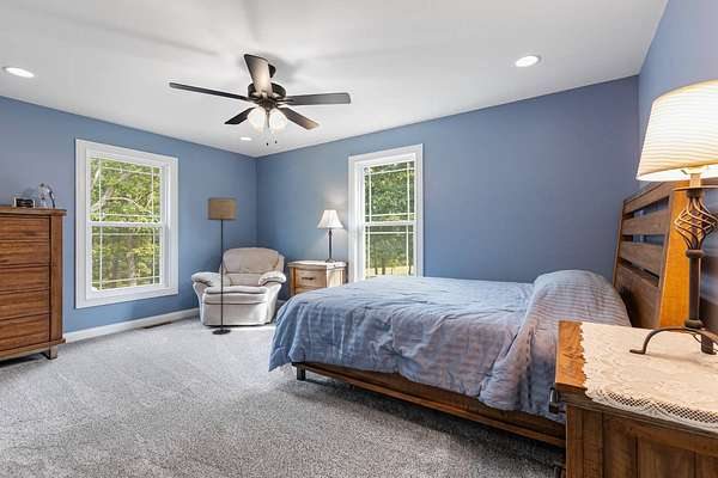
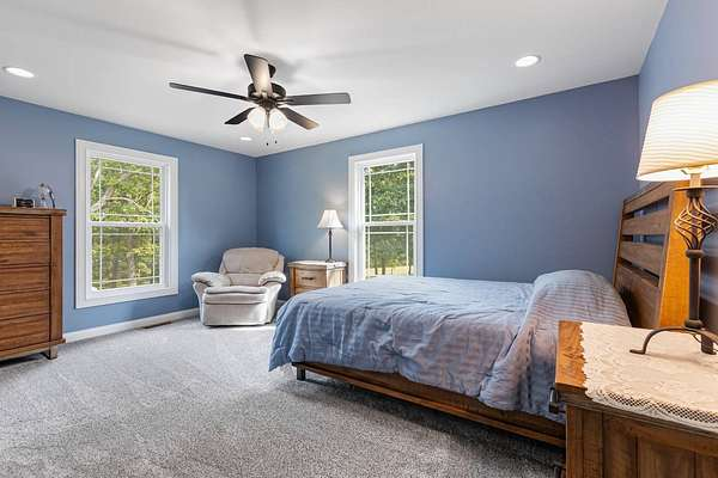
- floor lamp [207,197,237,336]
